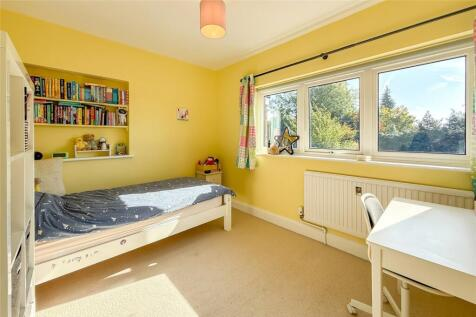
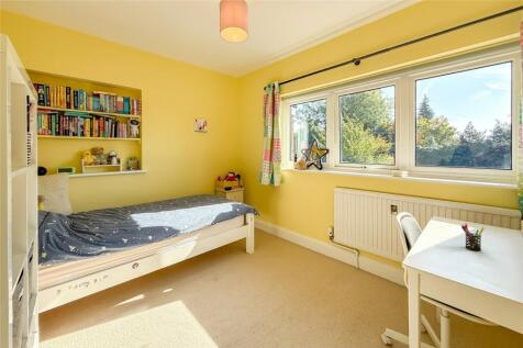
+ pen holder [460,223,485,251]
